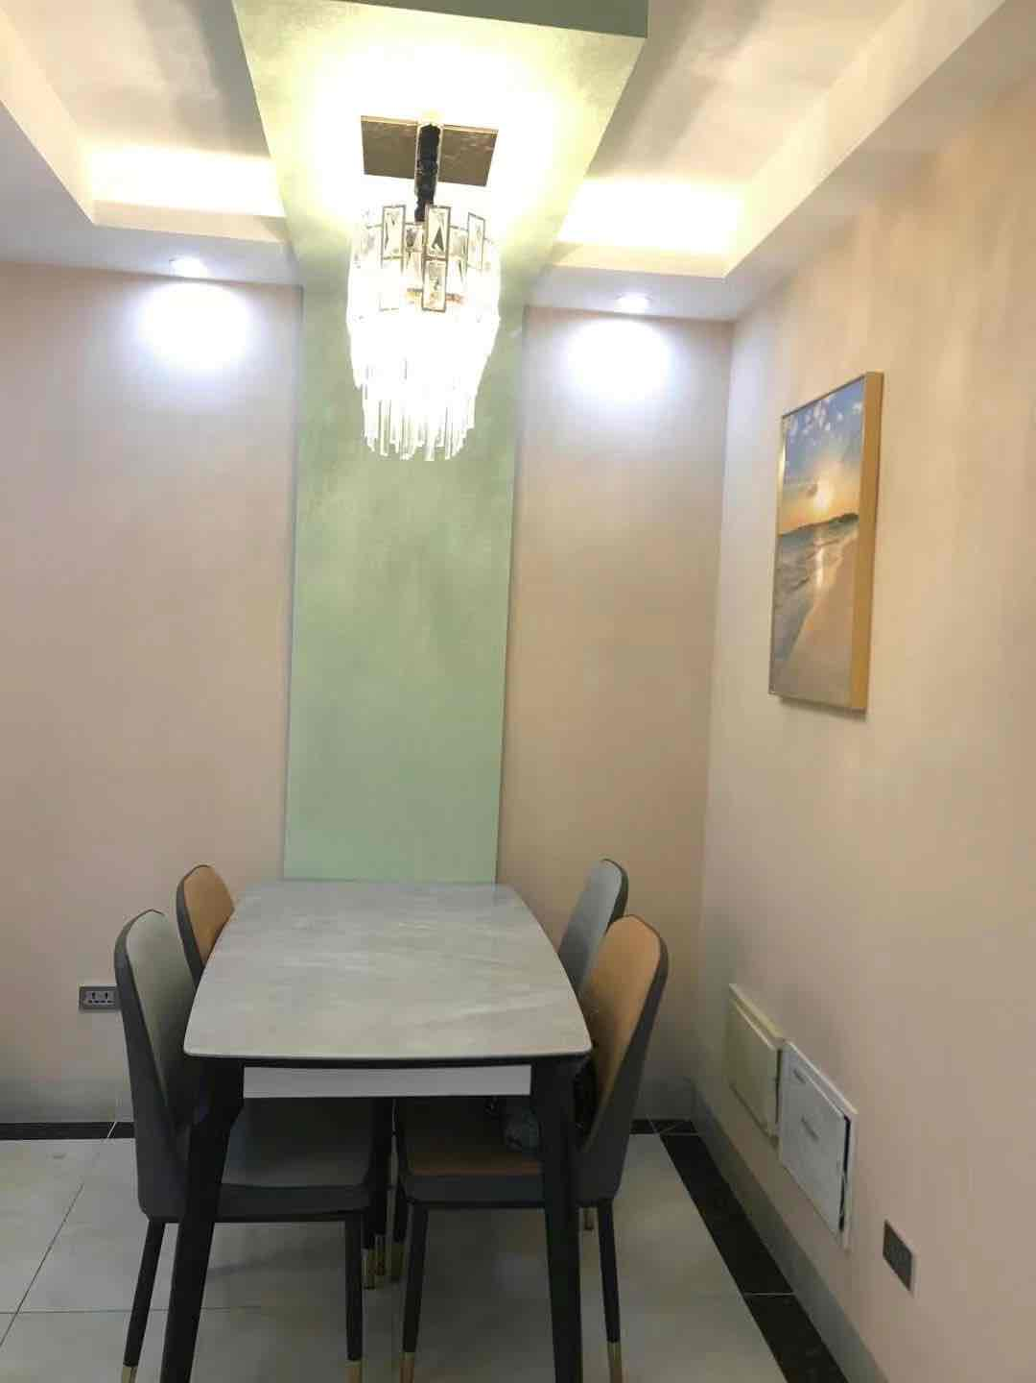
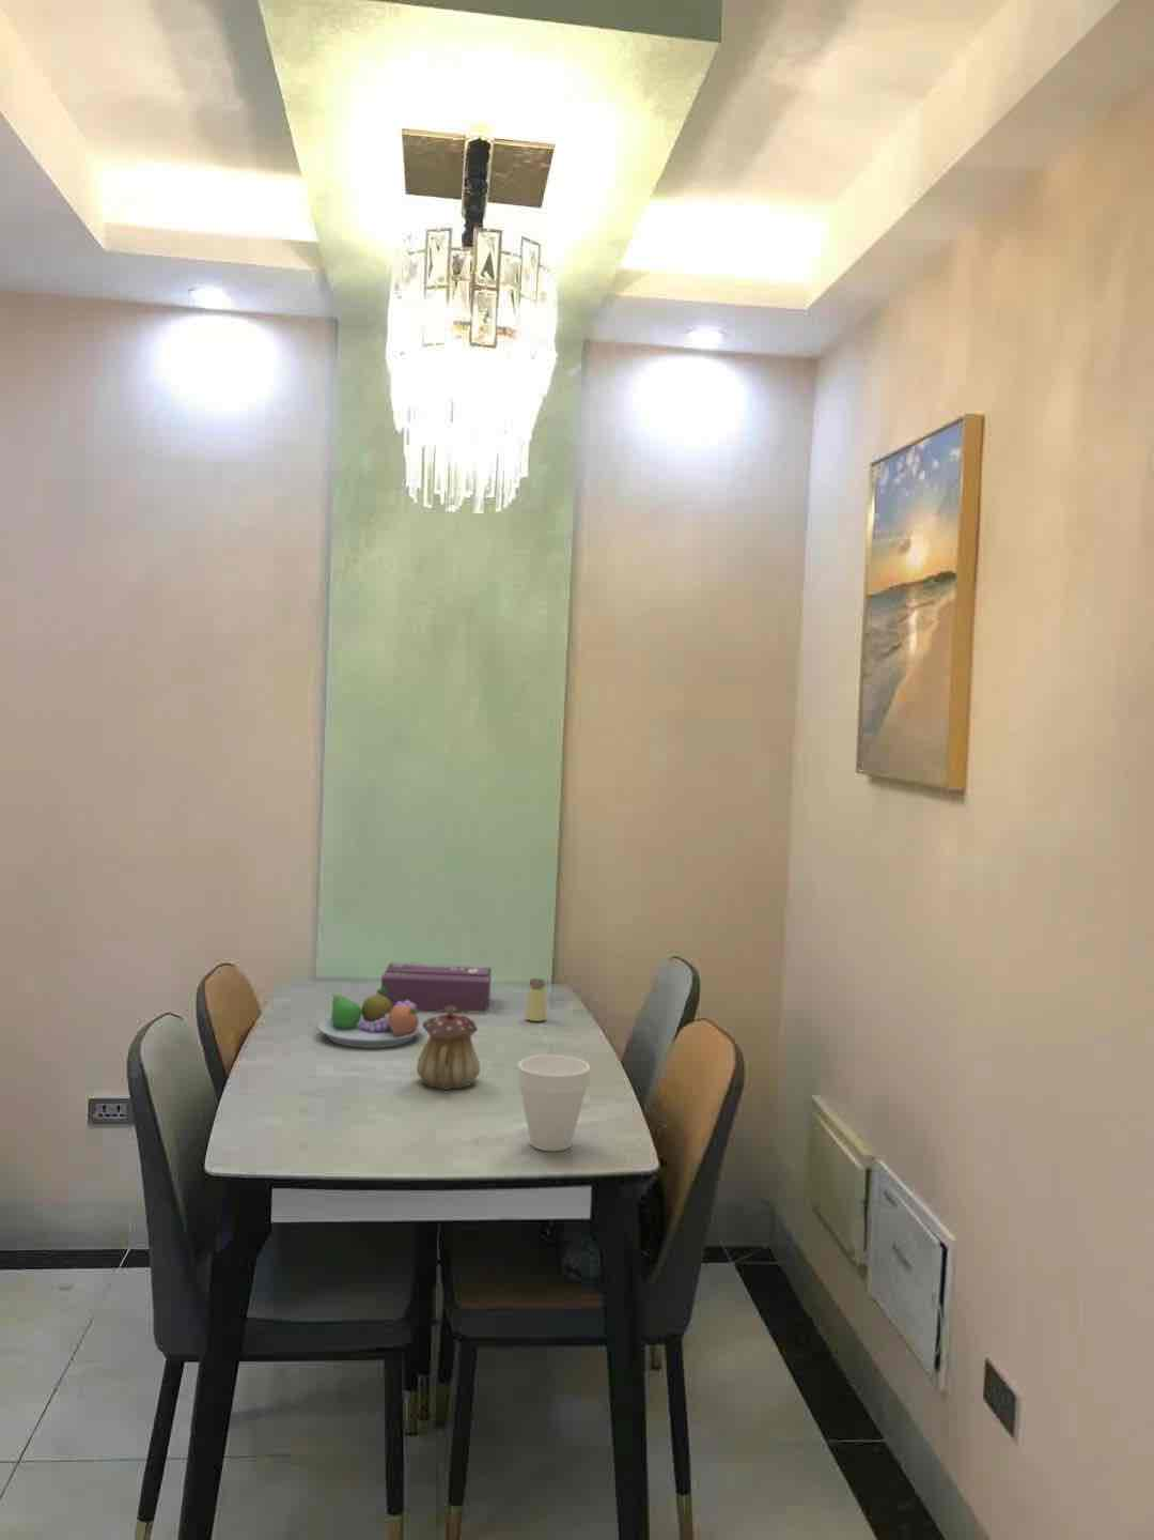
+ cup [516,1055,590,1152]
+ saltshaker [525,977,547,1022]
+ teapot [416,1005,481,1090]
+ tissue box [379,962,492,1014]
+ fruit bowl [318,987,424,1049]
